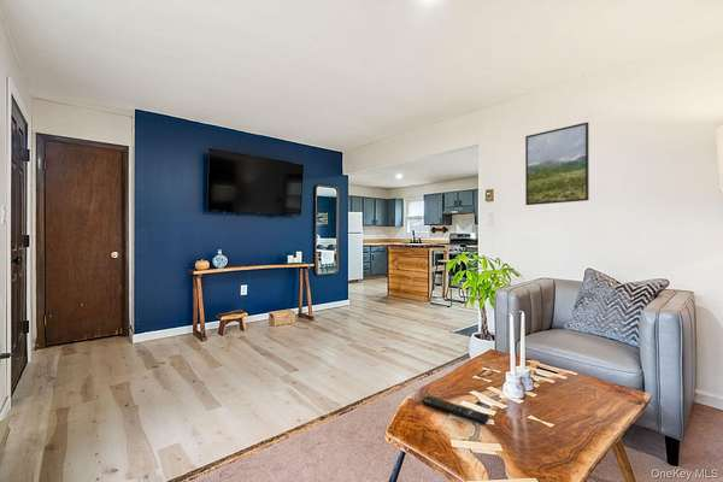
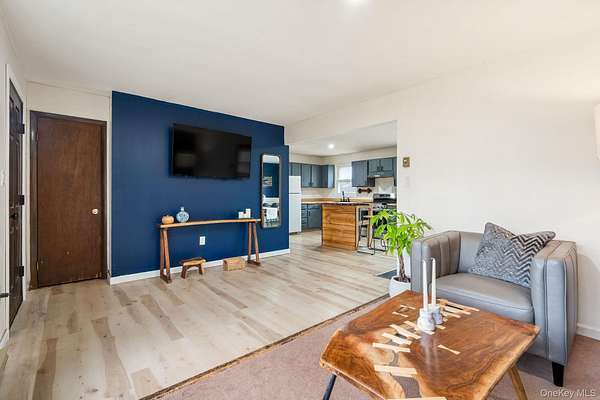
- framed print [524,120,590,206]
- remote control [421,395,490,424]
